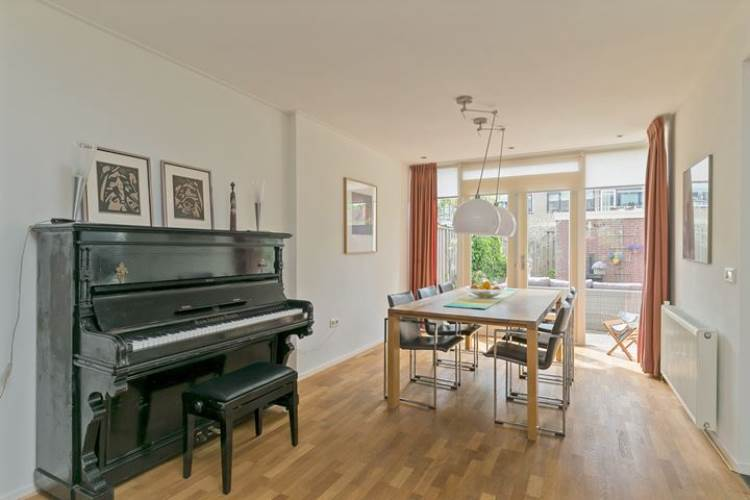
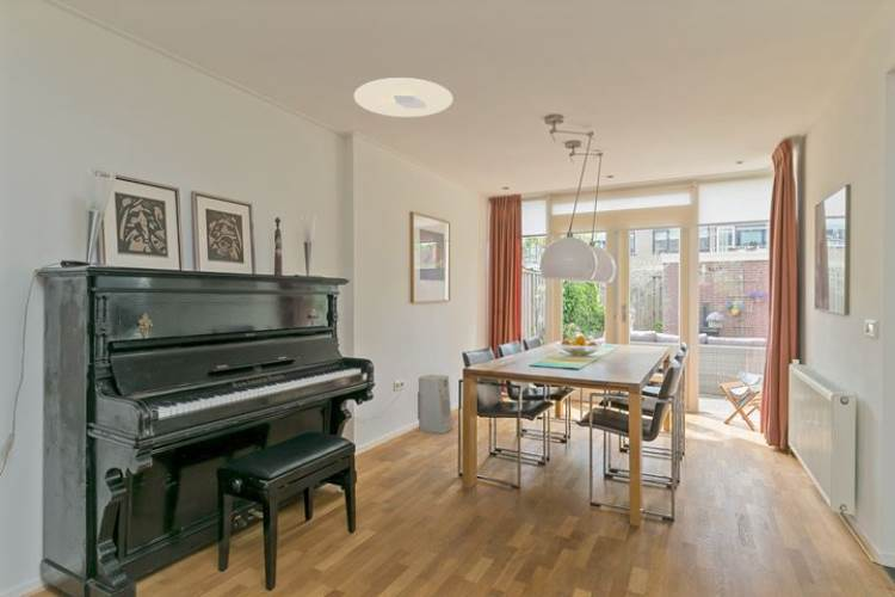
+ air purifier [416,374,453,435]
+ ceiling light [353,76,455,118]
